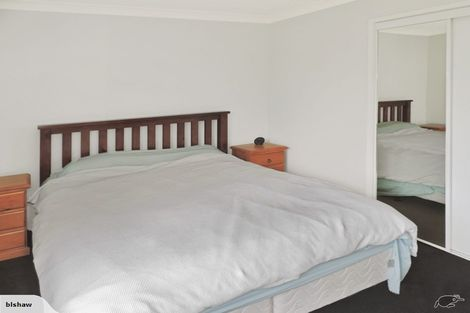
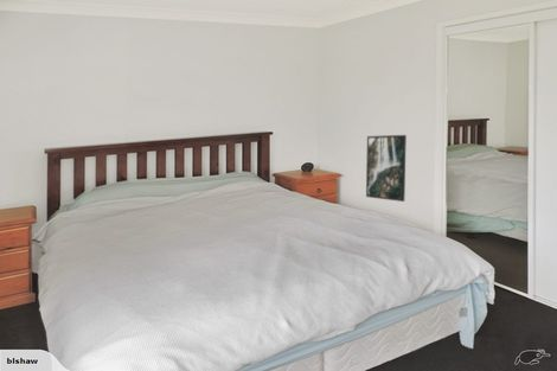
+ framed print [365,134,408,203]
